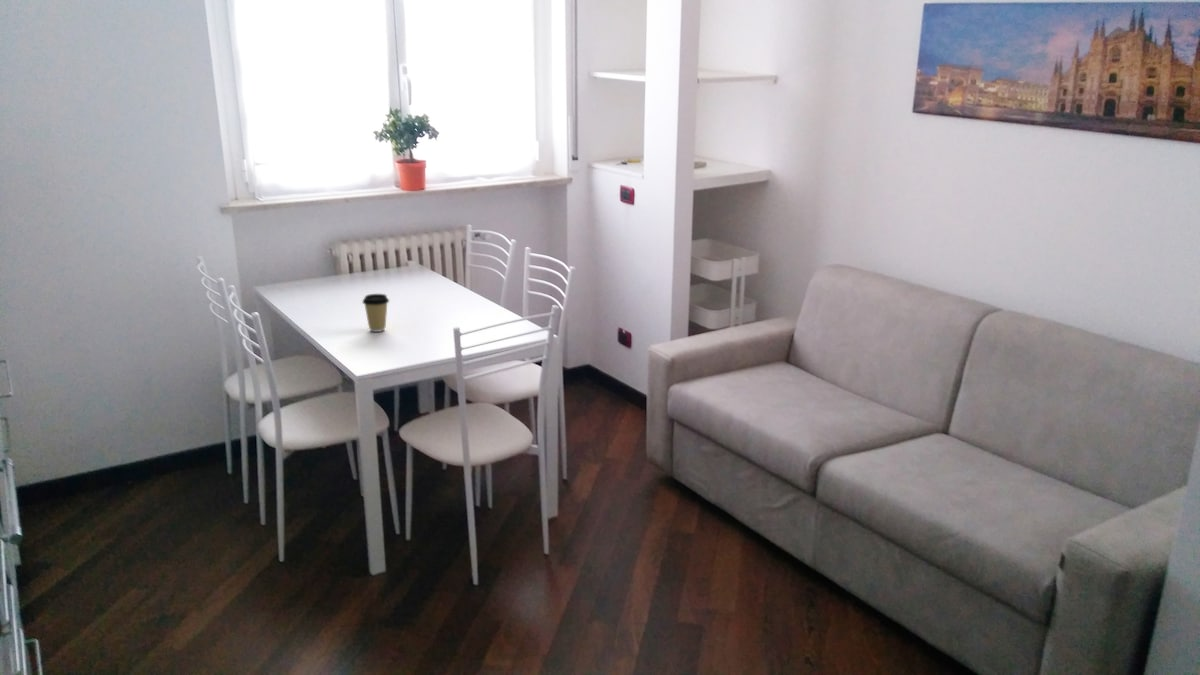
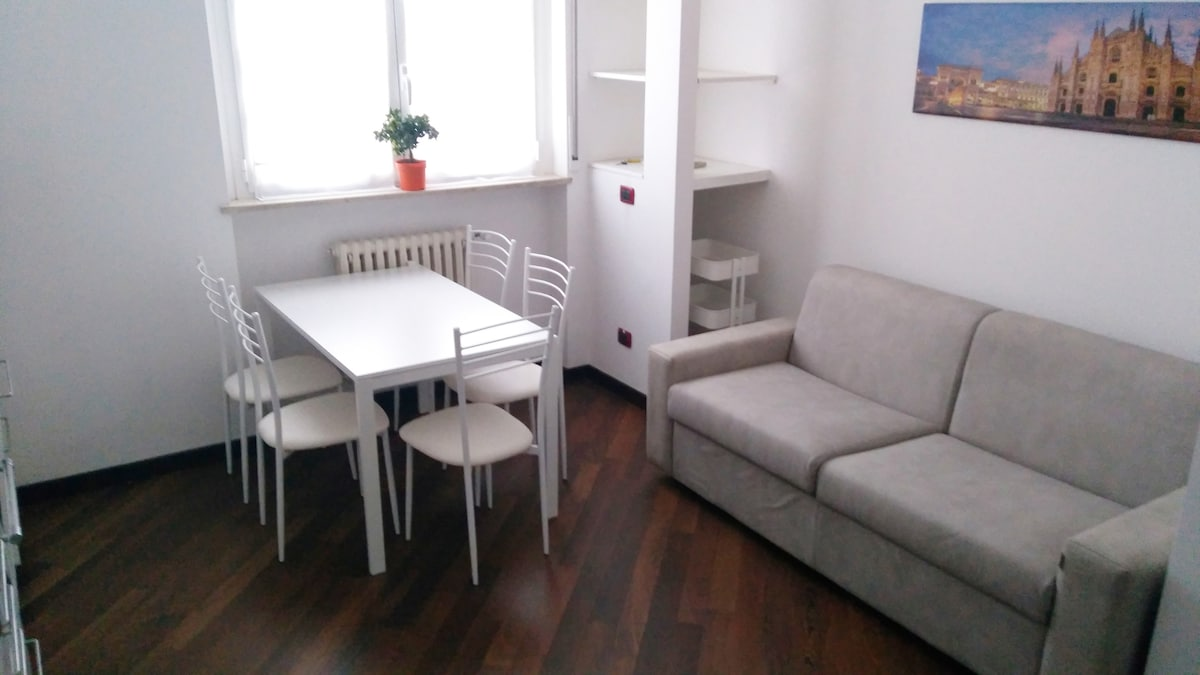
- coffee cup [361,293,390,333]
